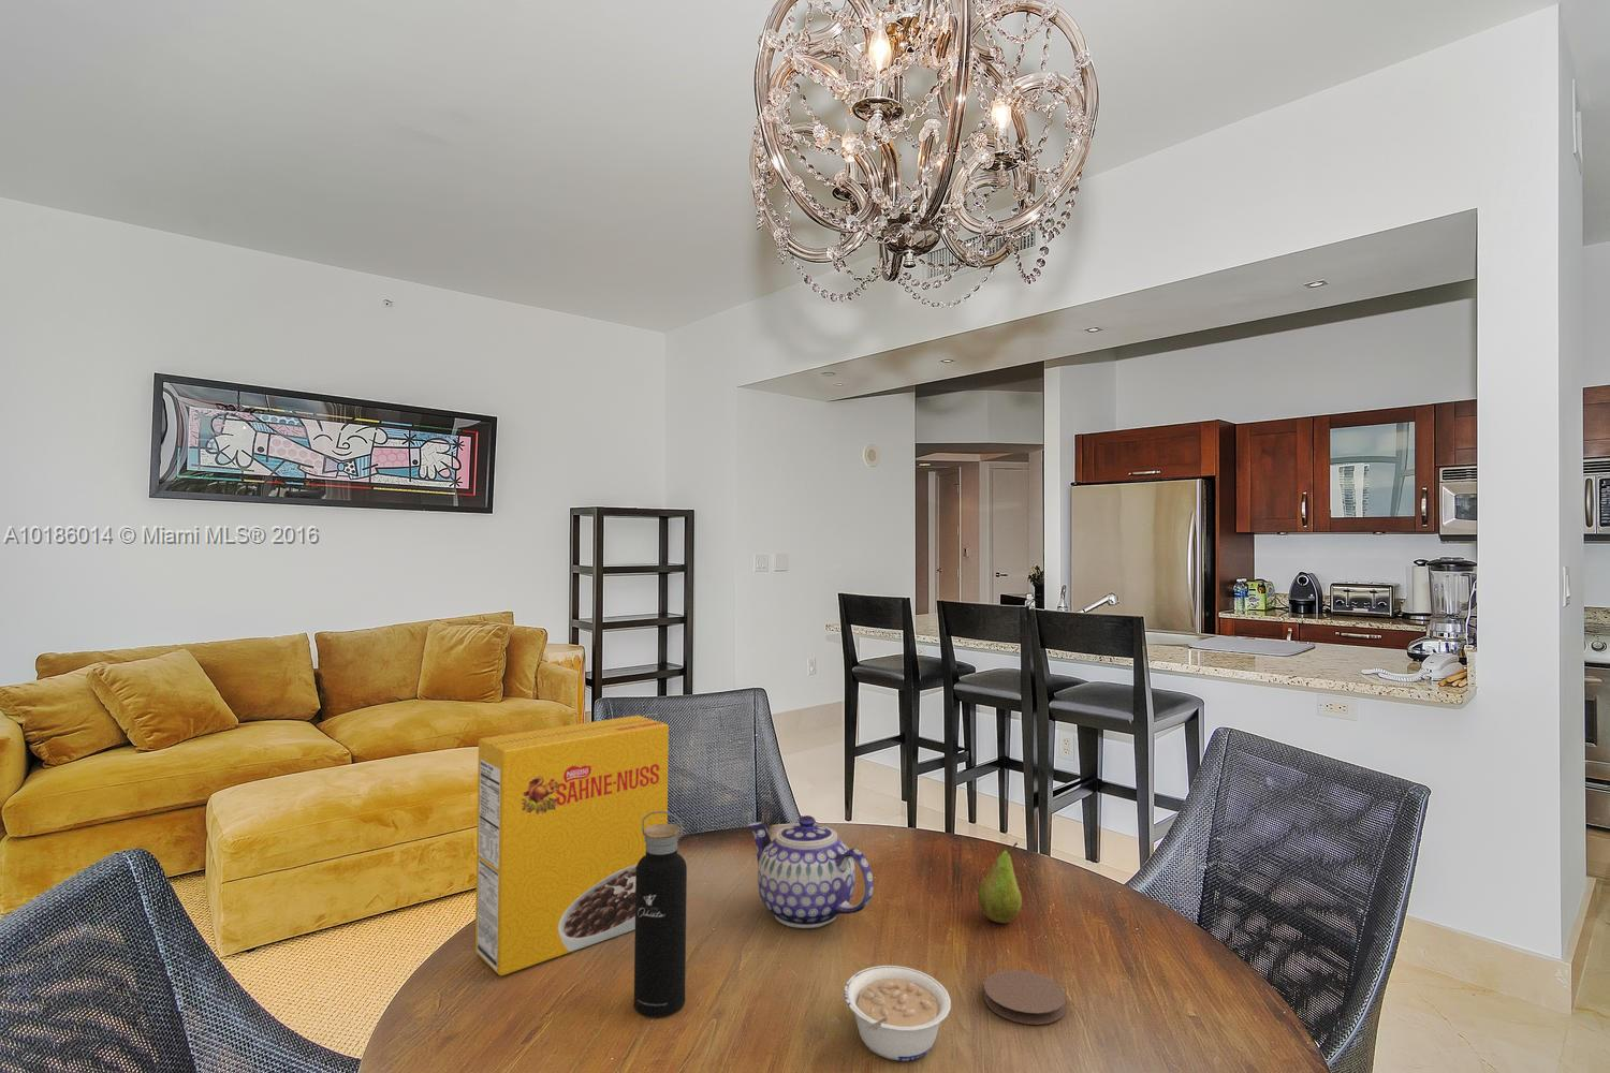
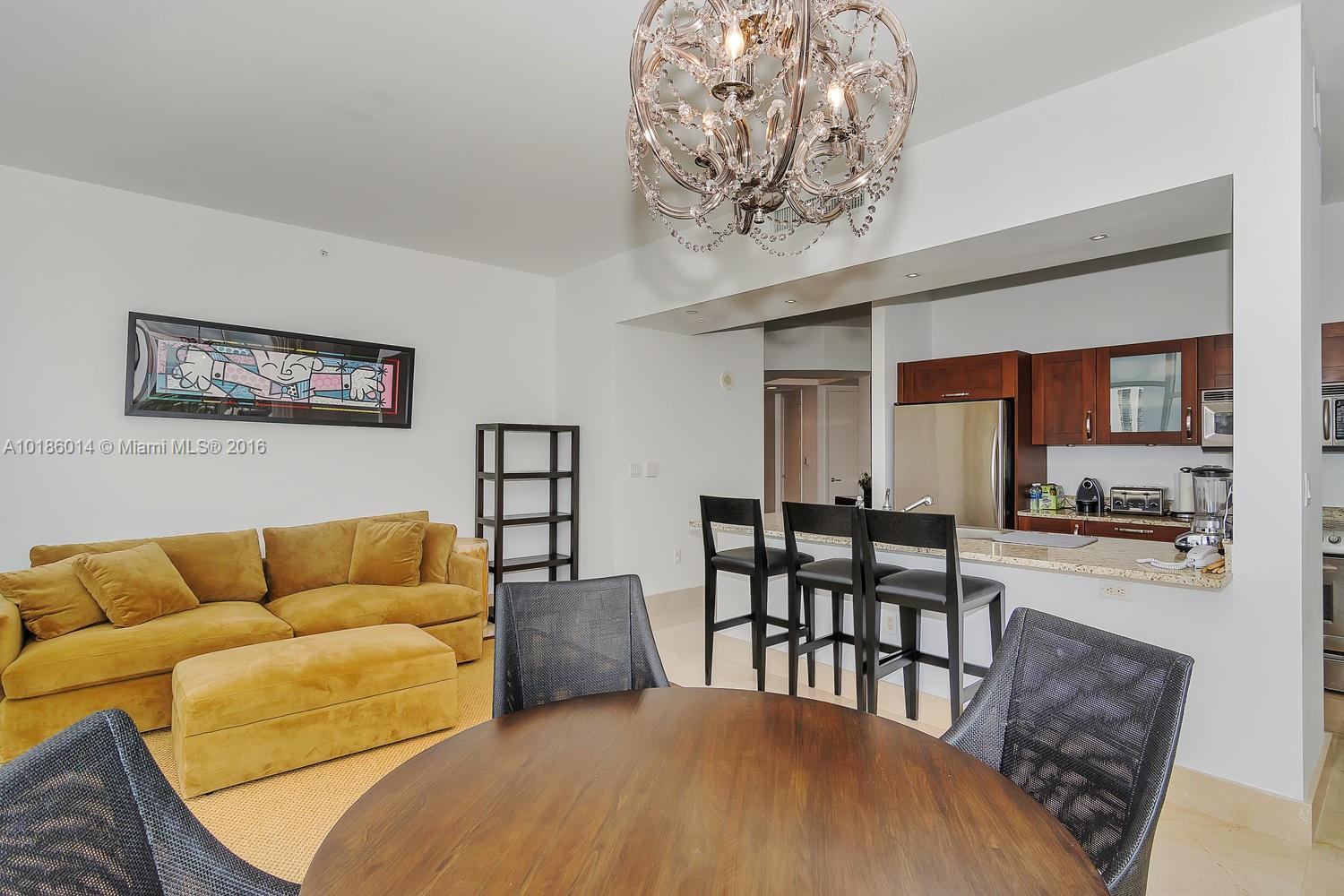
- teapot [748,814,874,929]
- cereal box [474,715,670,976]
- fruit [978,841,1023,923]
- coaster [983,969,1067,1026]
- water bottle [634,811,688,1018]
- legume [842,965,952,1062]
